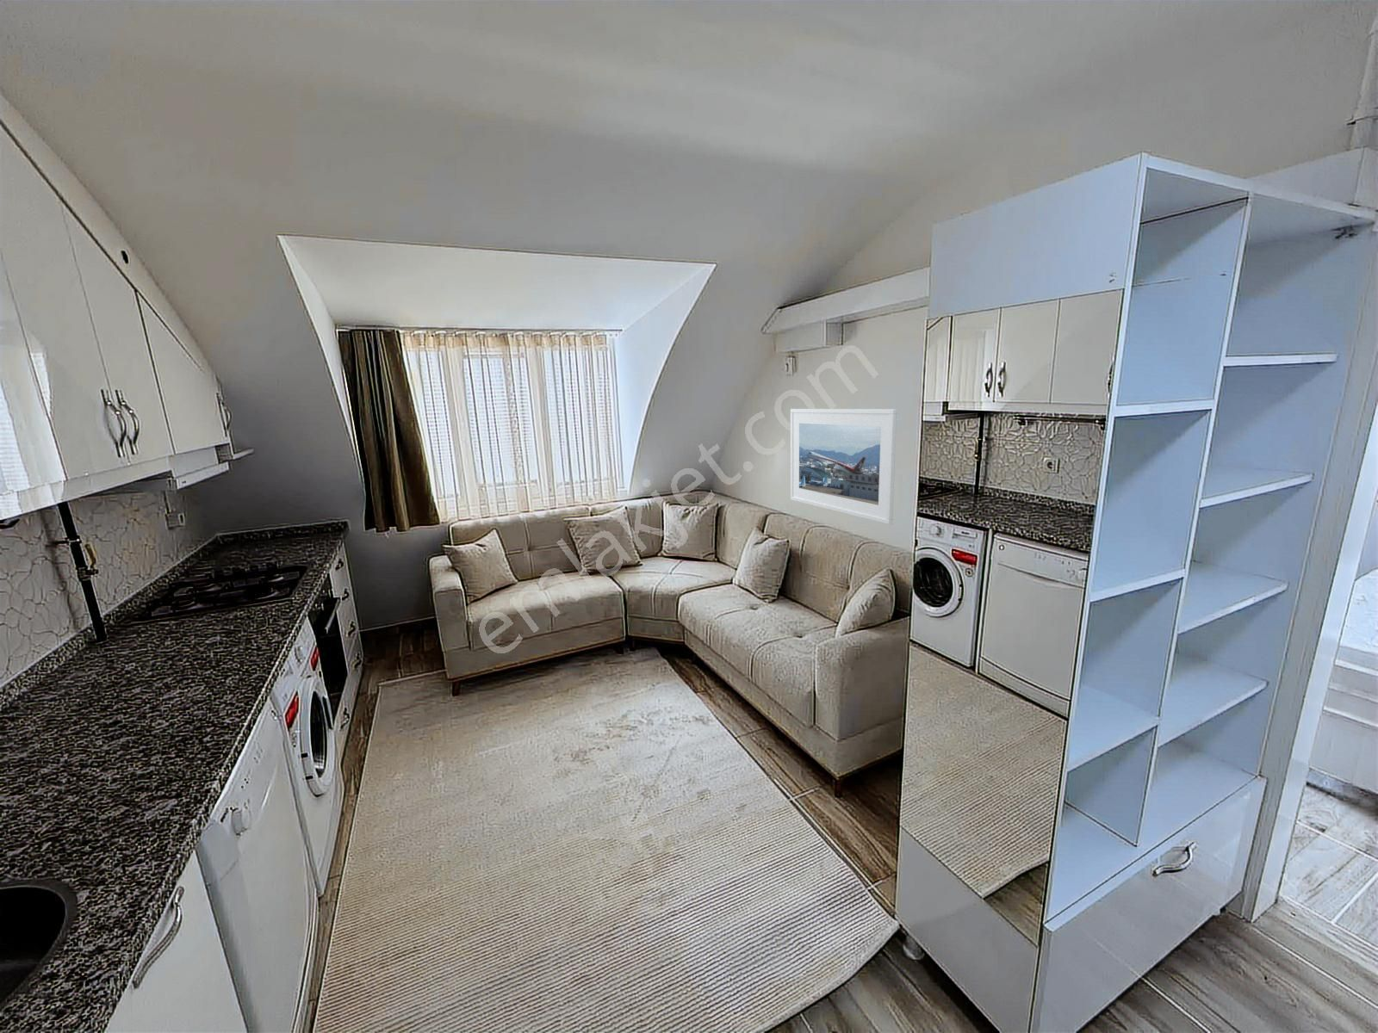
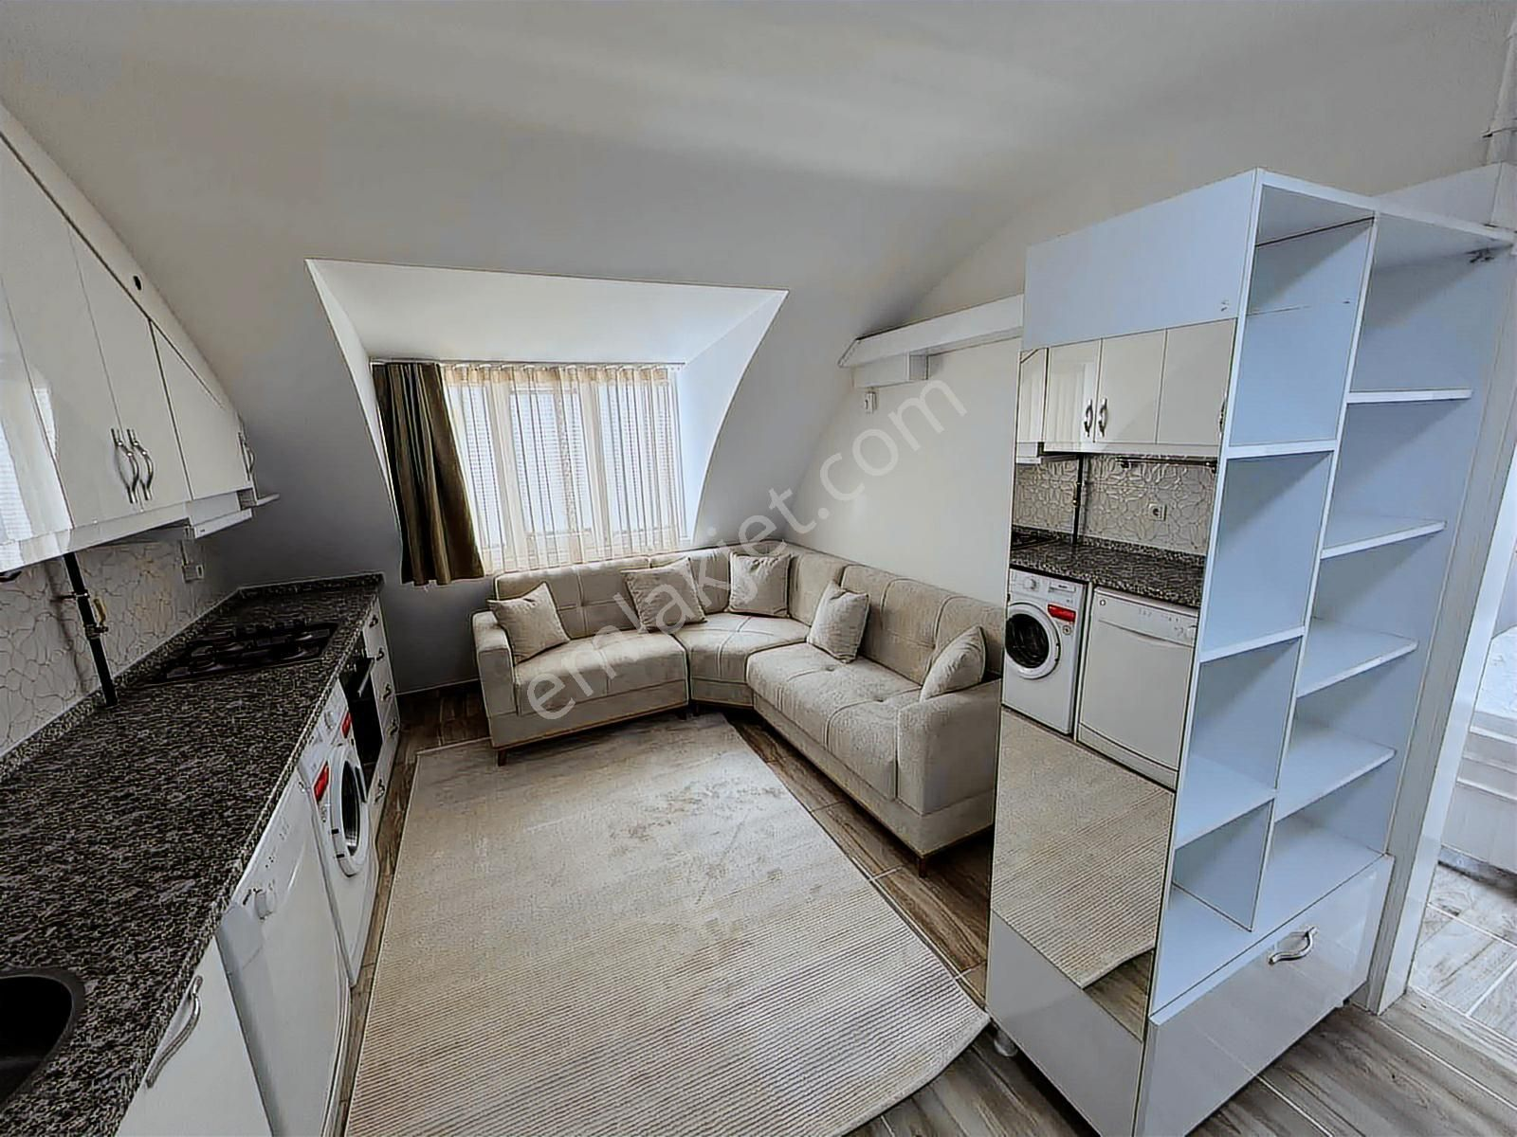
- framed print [790,408,897,525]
